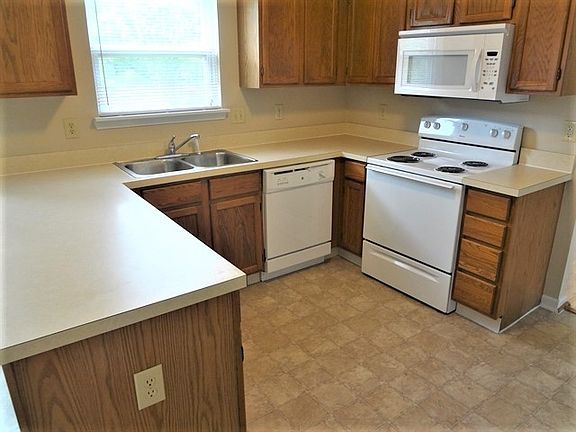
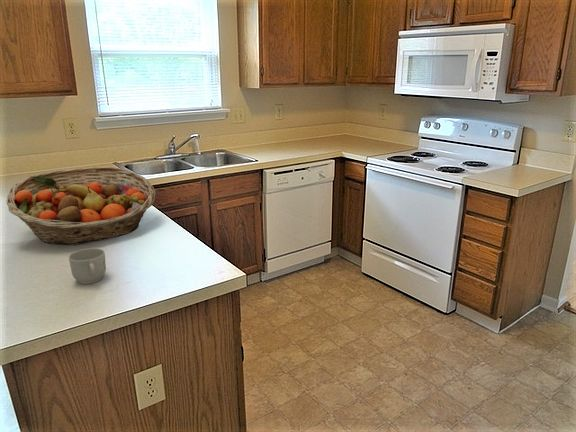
+ mug [68,247,107,285]
+ fruit basket [6,166,157,246]
